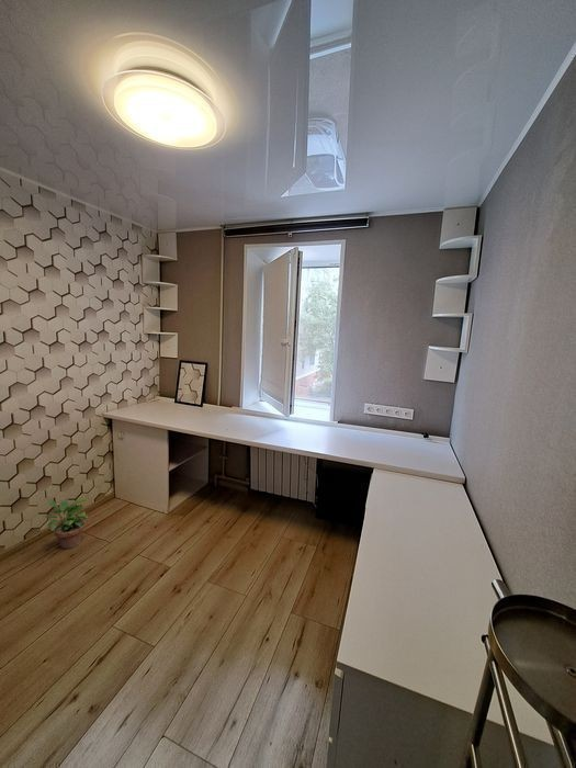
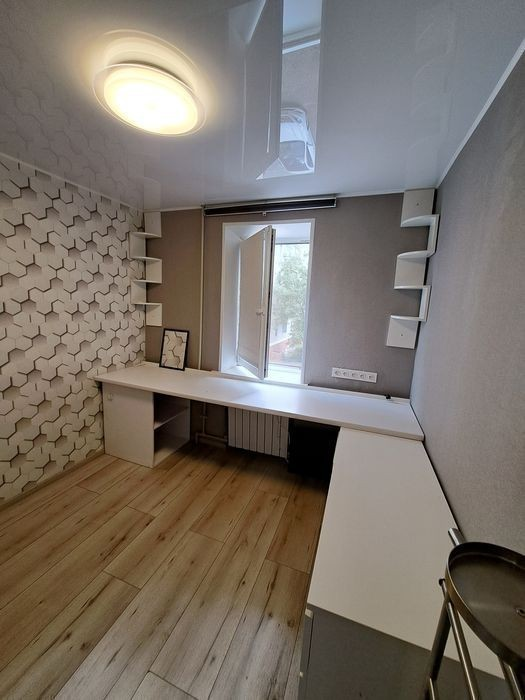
- potted plant [44,497,89,550]
